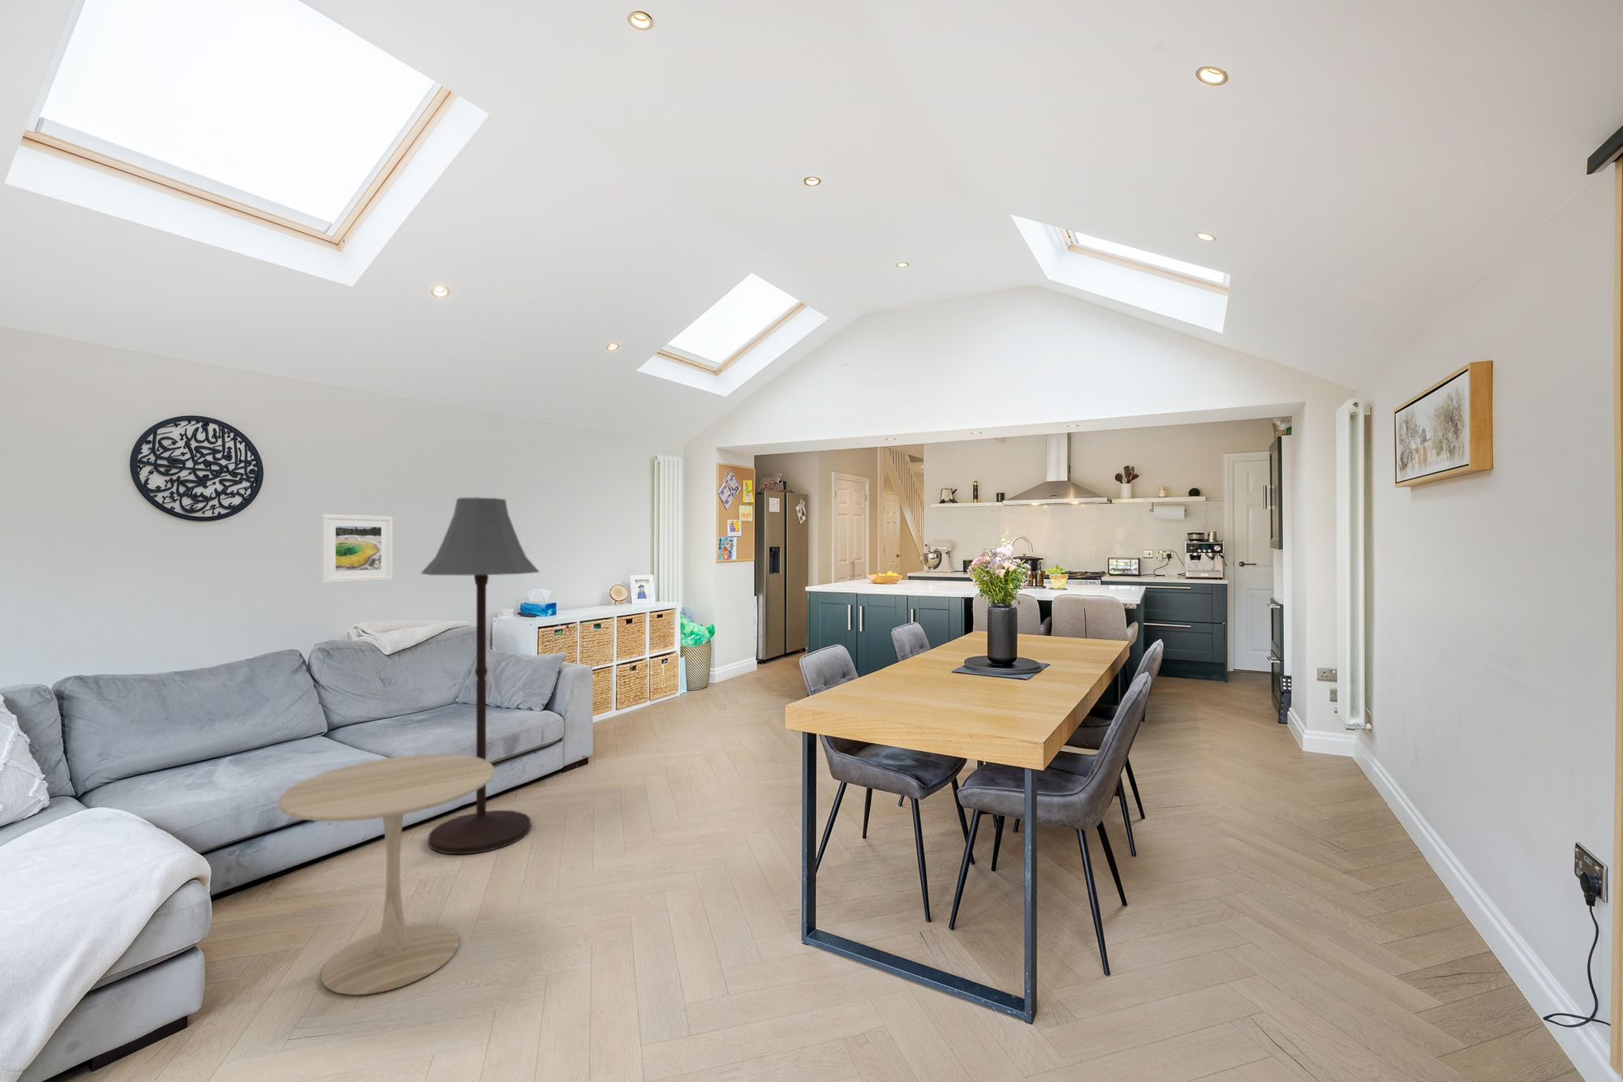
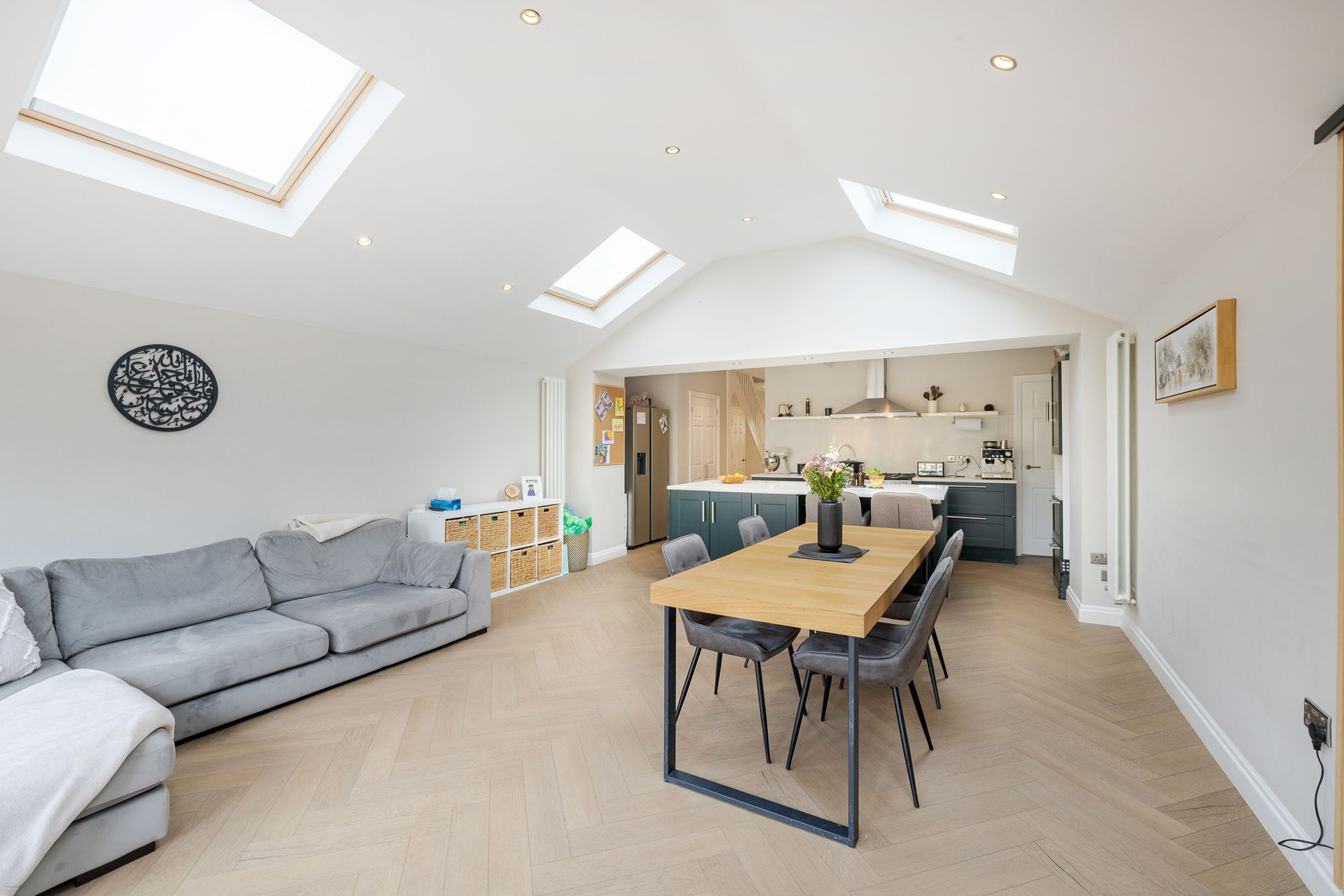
- side table [278,754,495,996]
- floor lamp [419,496,540,855]
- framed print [320,513,394,584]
